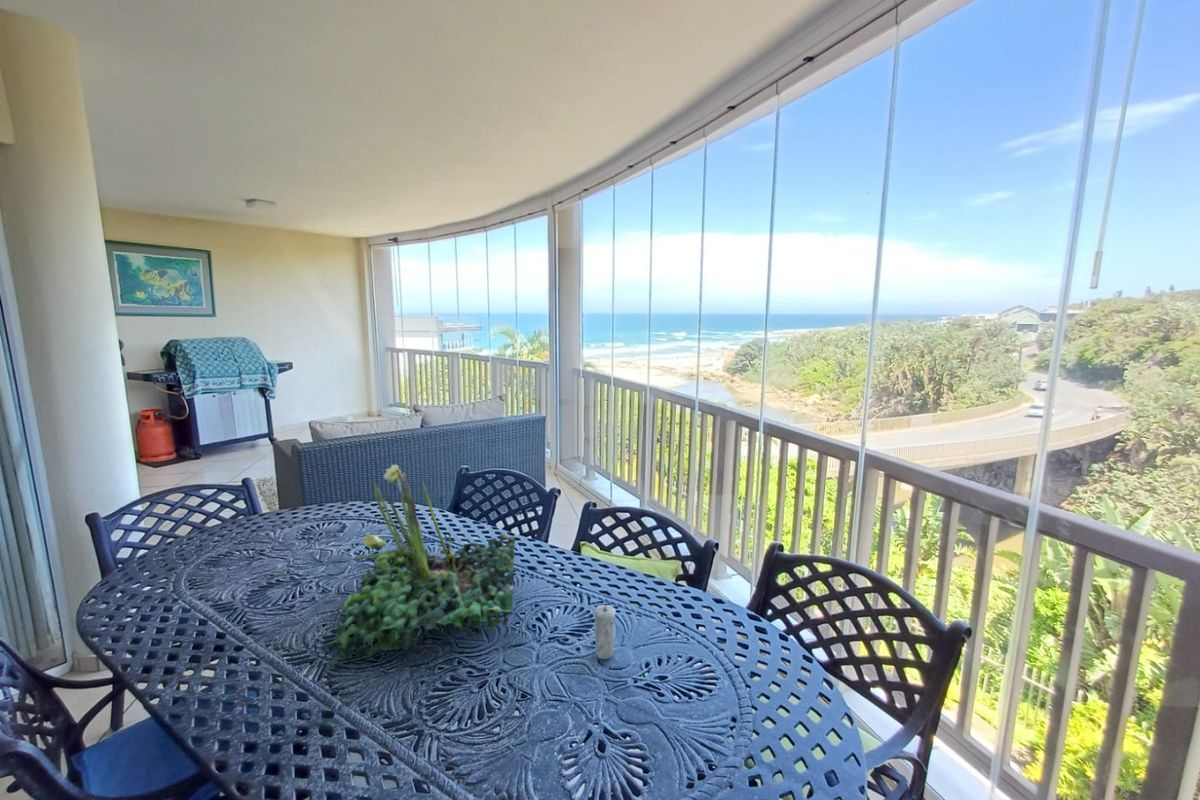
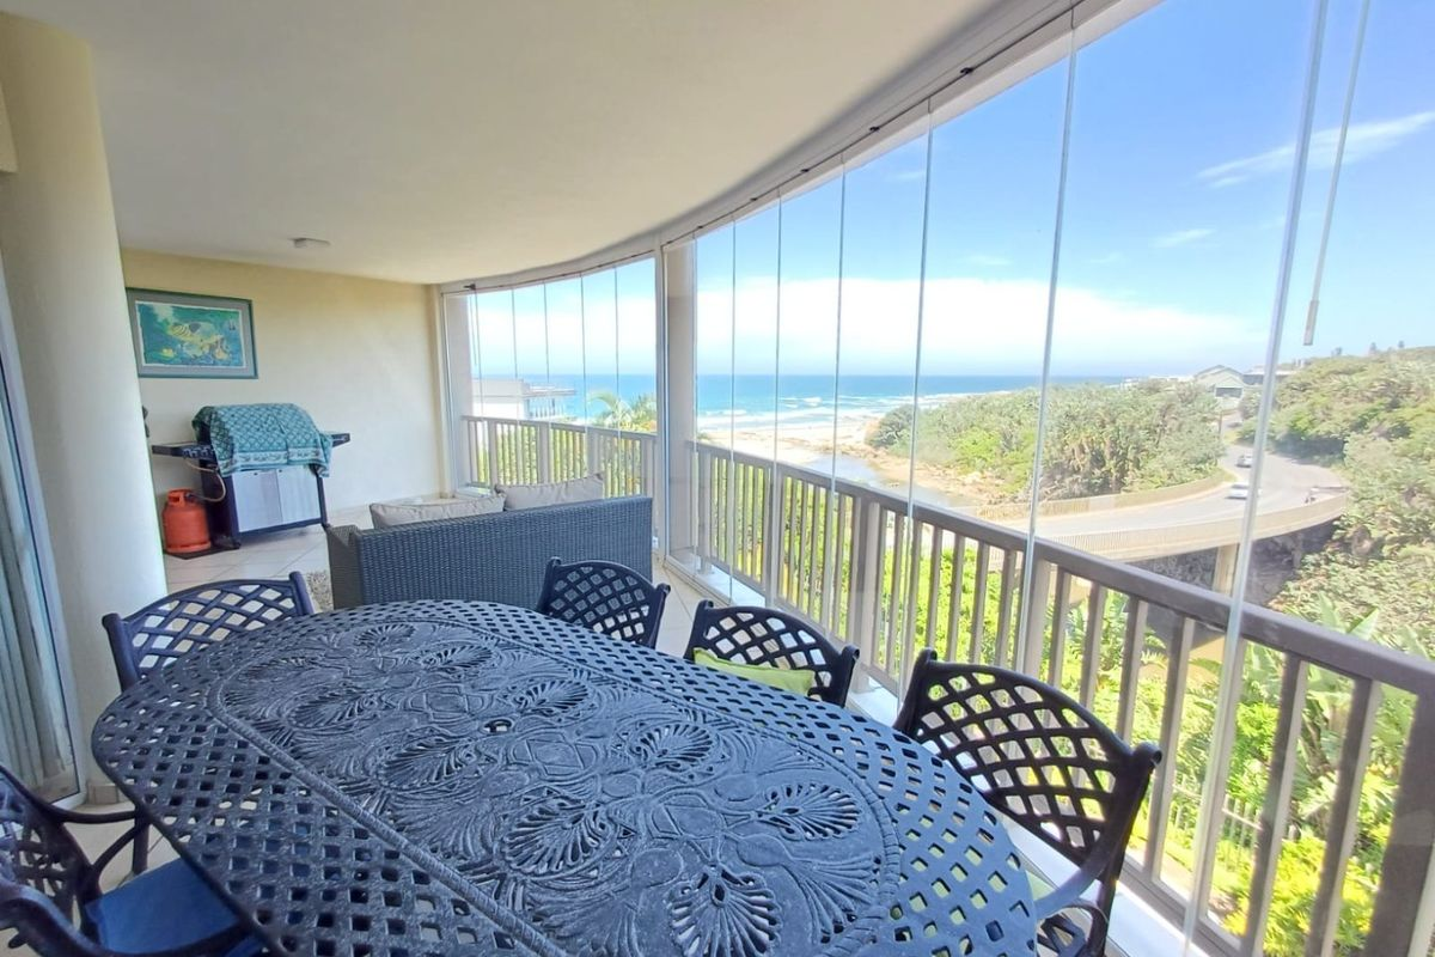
- candle [593,599,616,660]
- plant [325,464,516,669]
